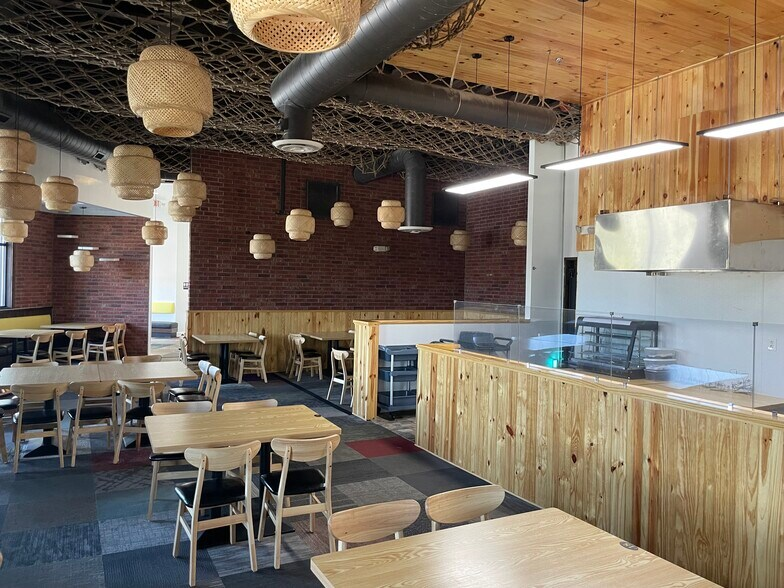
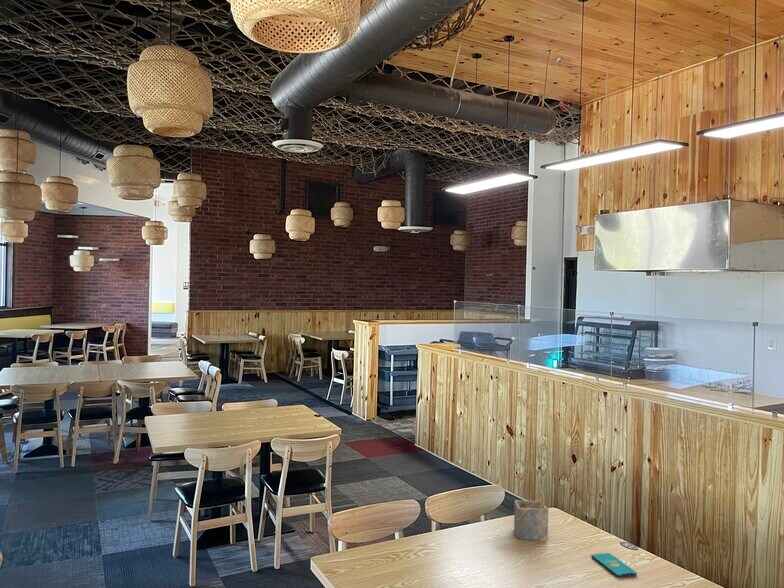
+ smartphone [591,552,638,578]
+ napkin holder [513,490,549,541]
